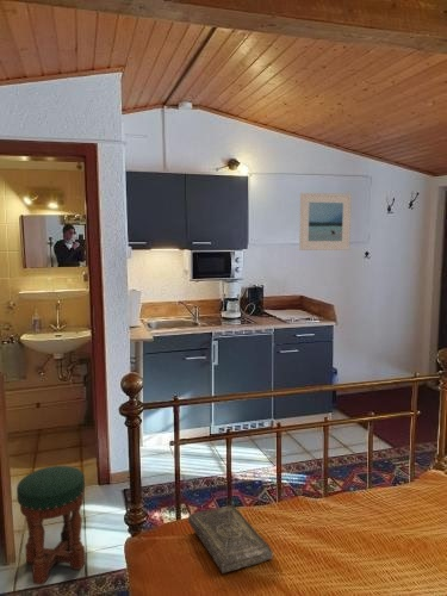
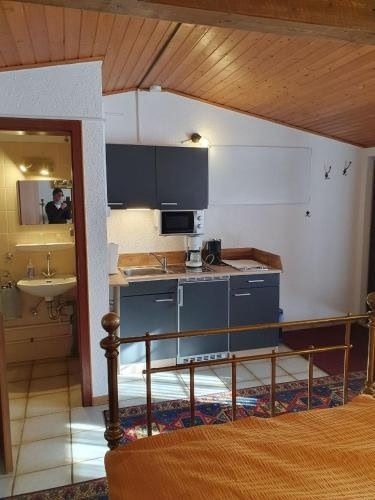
- book [187,504,274,575]
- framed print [298,192,353,252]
- stool [15,465,86,585]
